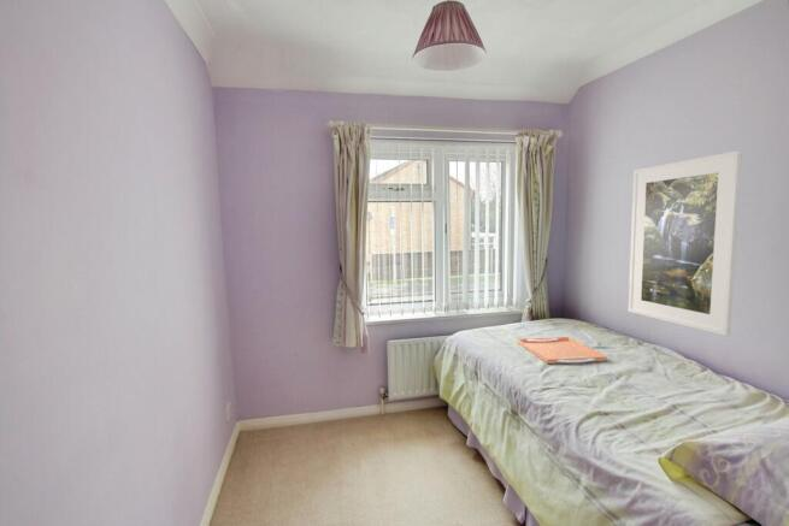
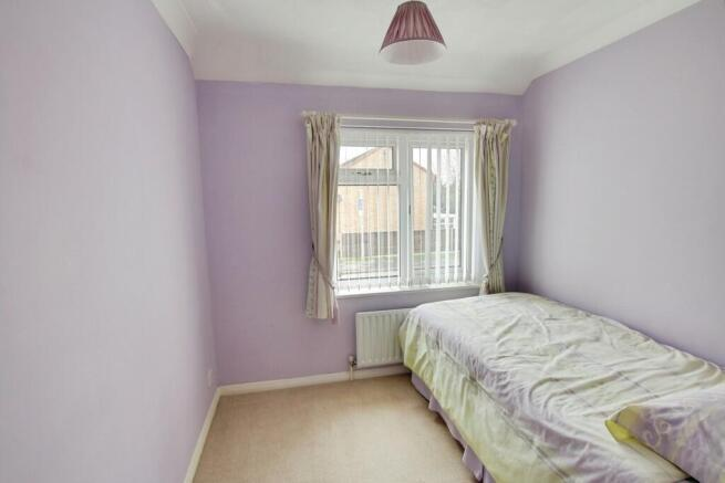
- serving tray [516,336,608,365]
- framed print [628,149,743,337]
